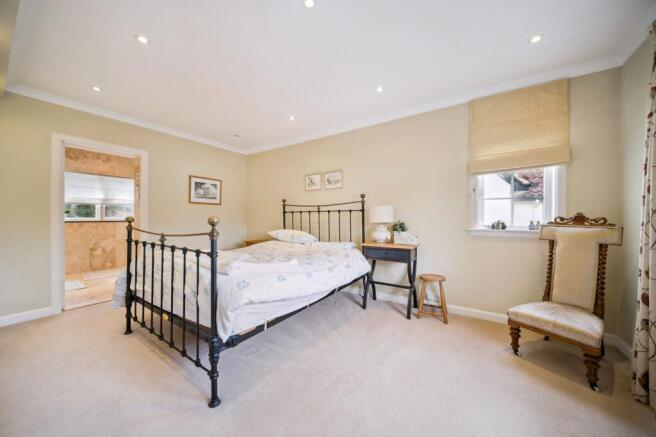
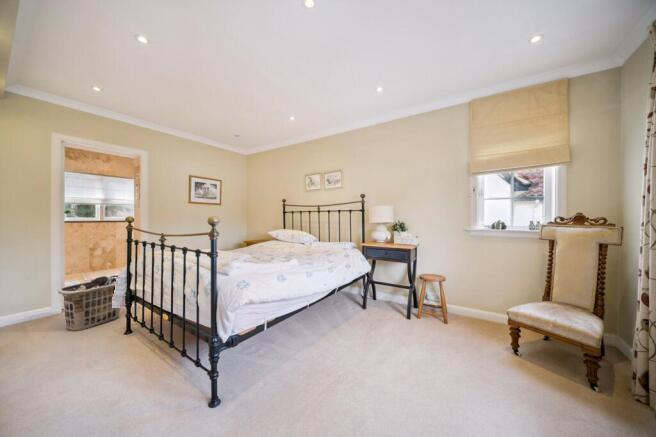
+ clothes hamper [57,275,121,332]
